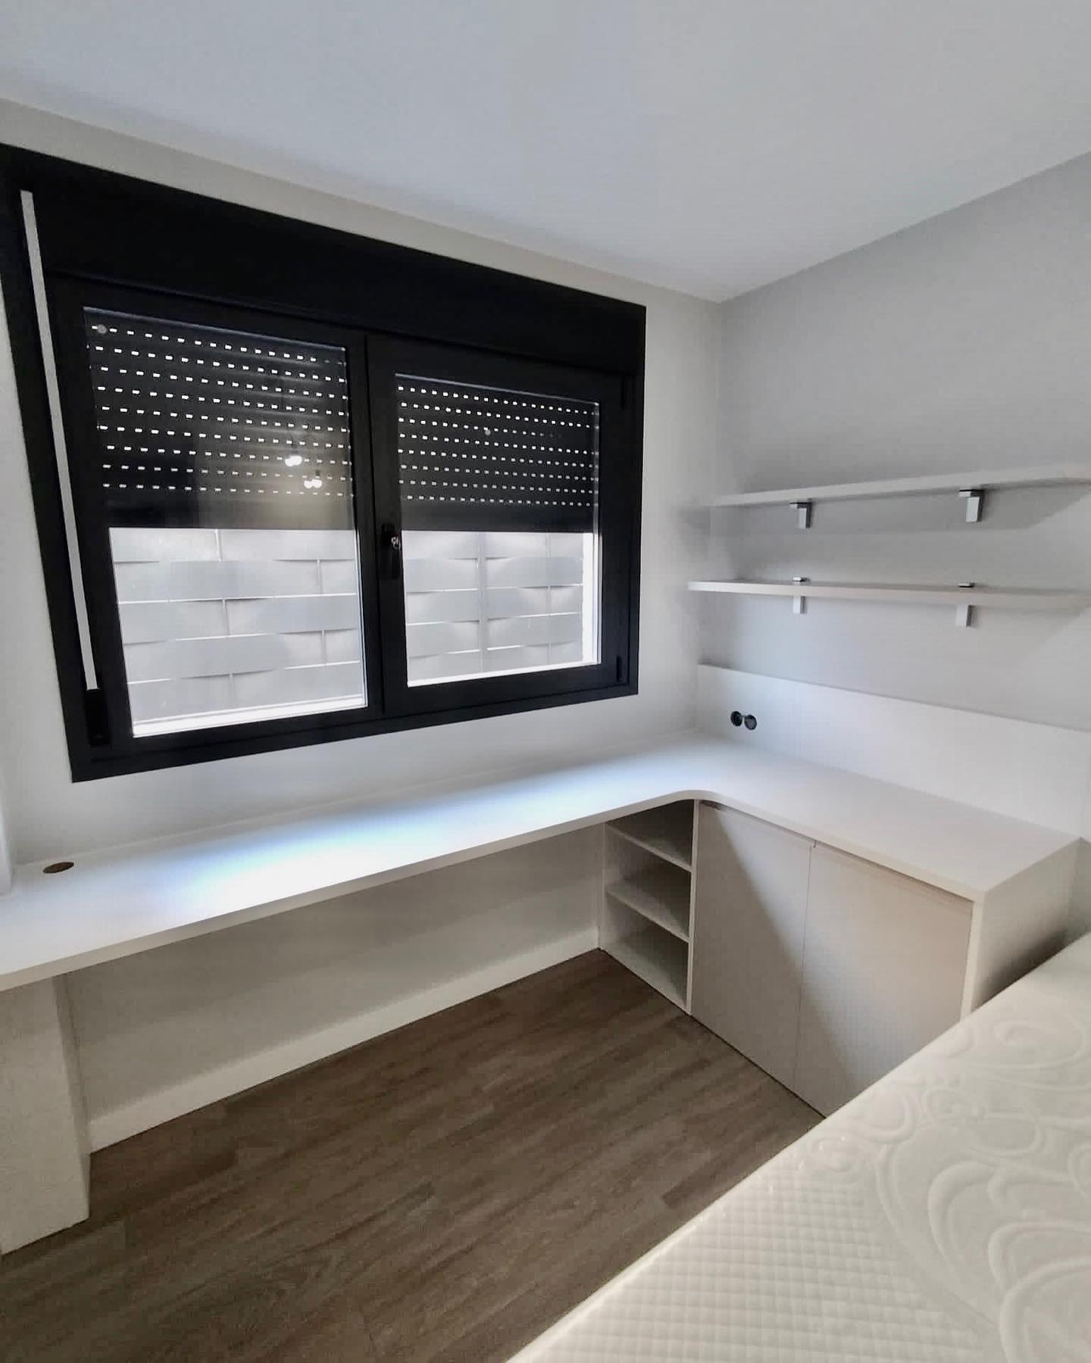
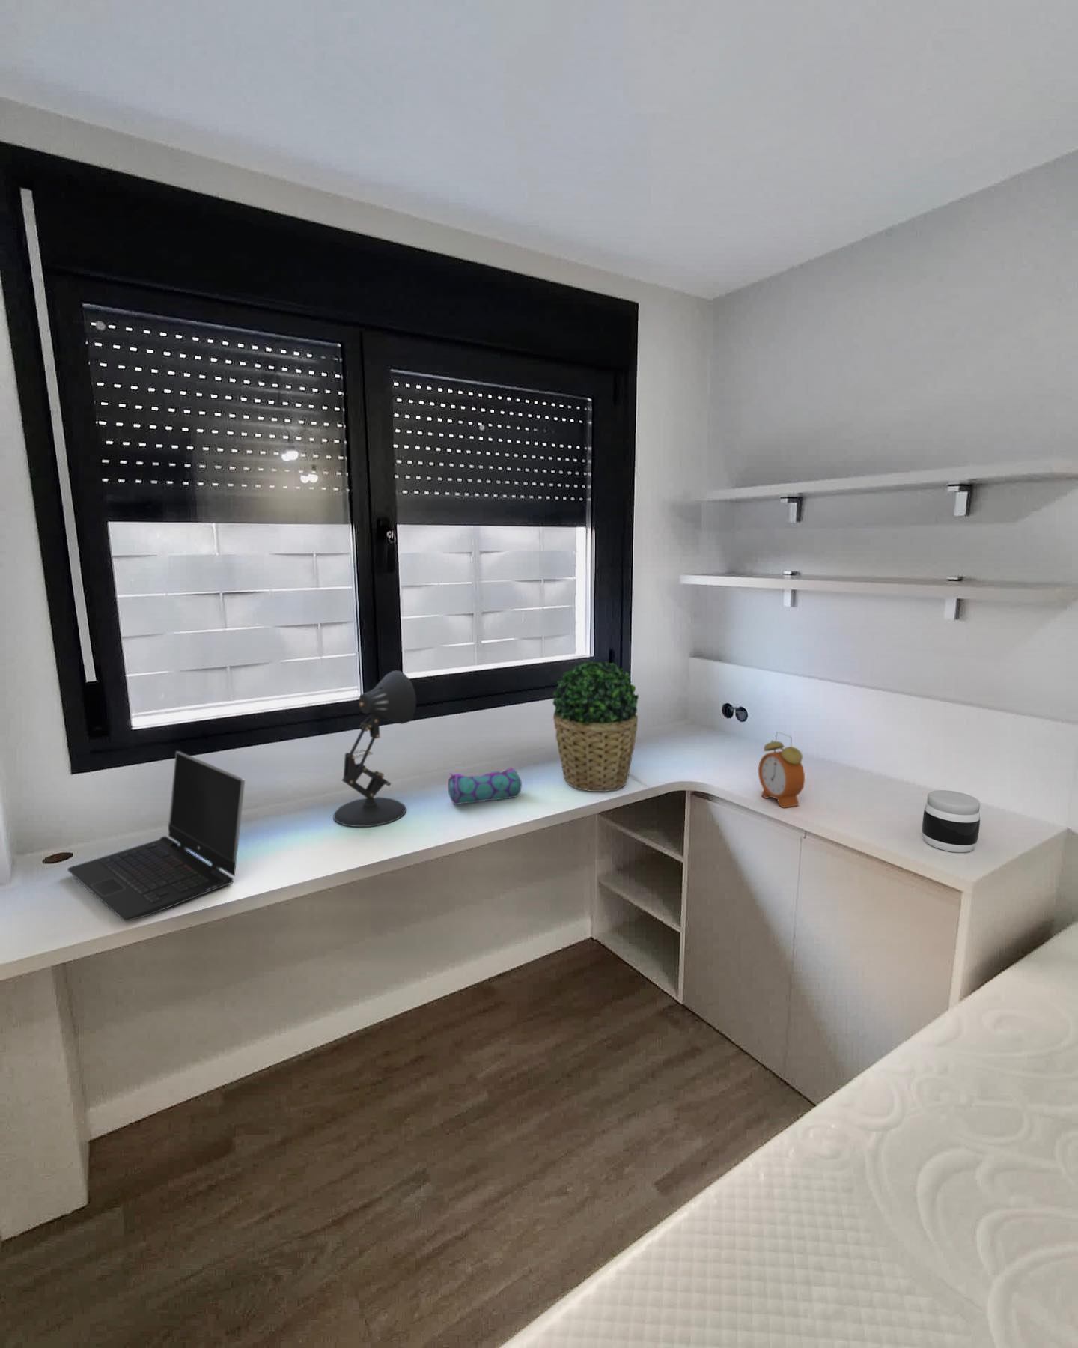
+ laptop computer [67,750,245,922]
+ desk lamp [332,670,417,828]
+ jar [922,789,981,853]
+ potted plant [552,659,639,792]
+ alarm clock [758,731,805,809]
+ pencil case [448,766,522,805]
